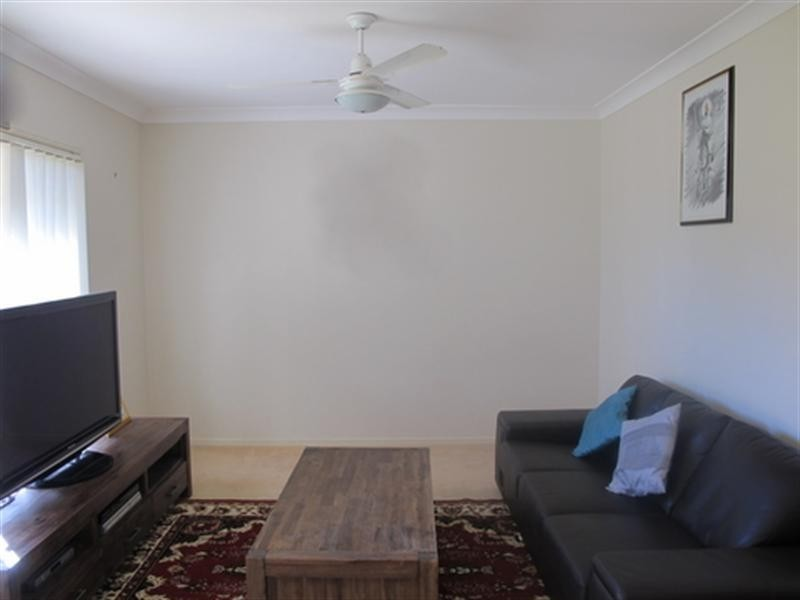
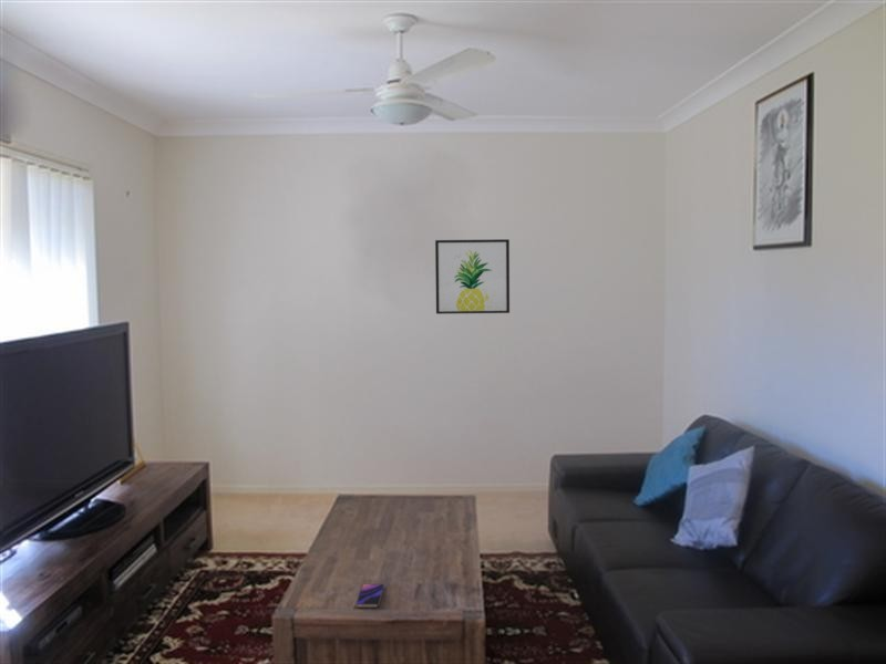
+ smartphone [356,583,385,608]
+ wall art [434,238,511,315]
